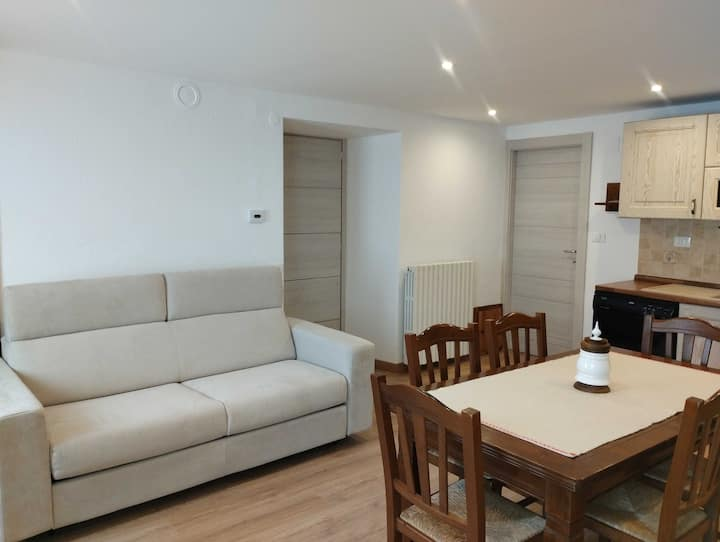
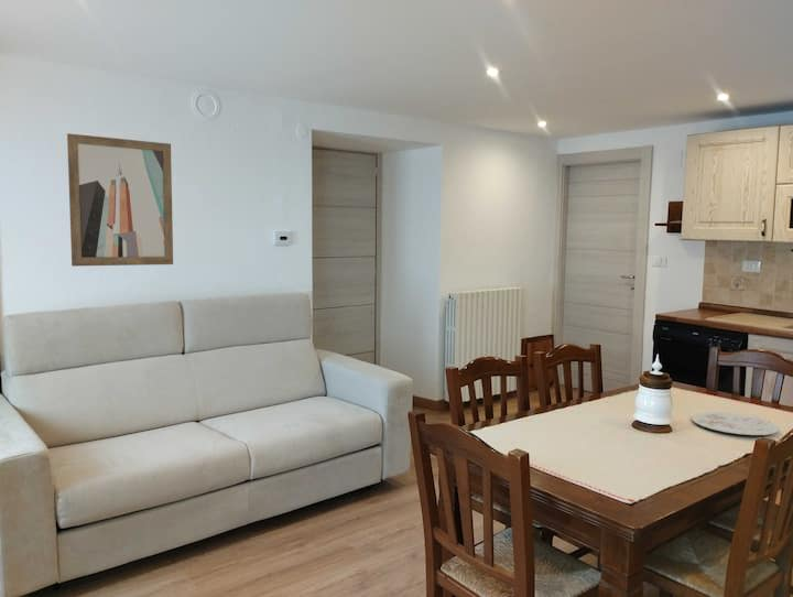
+ plate [691,411,780,436]
+ wall art [66,132,174,268]
